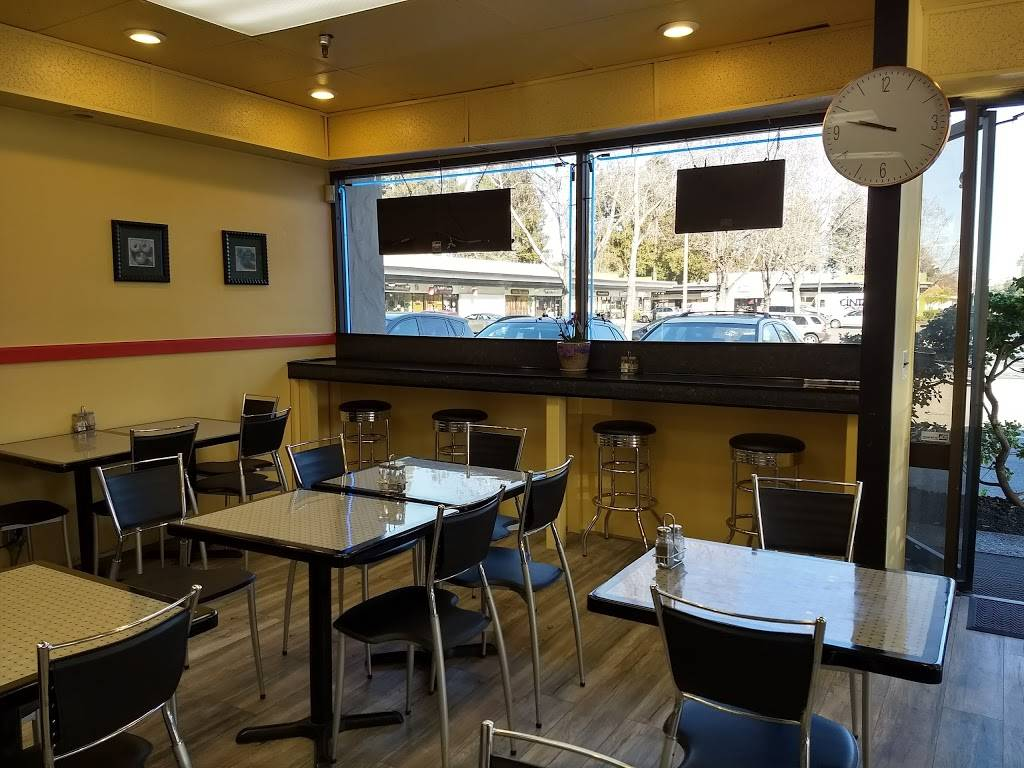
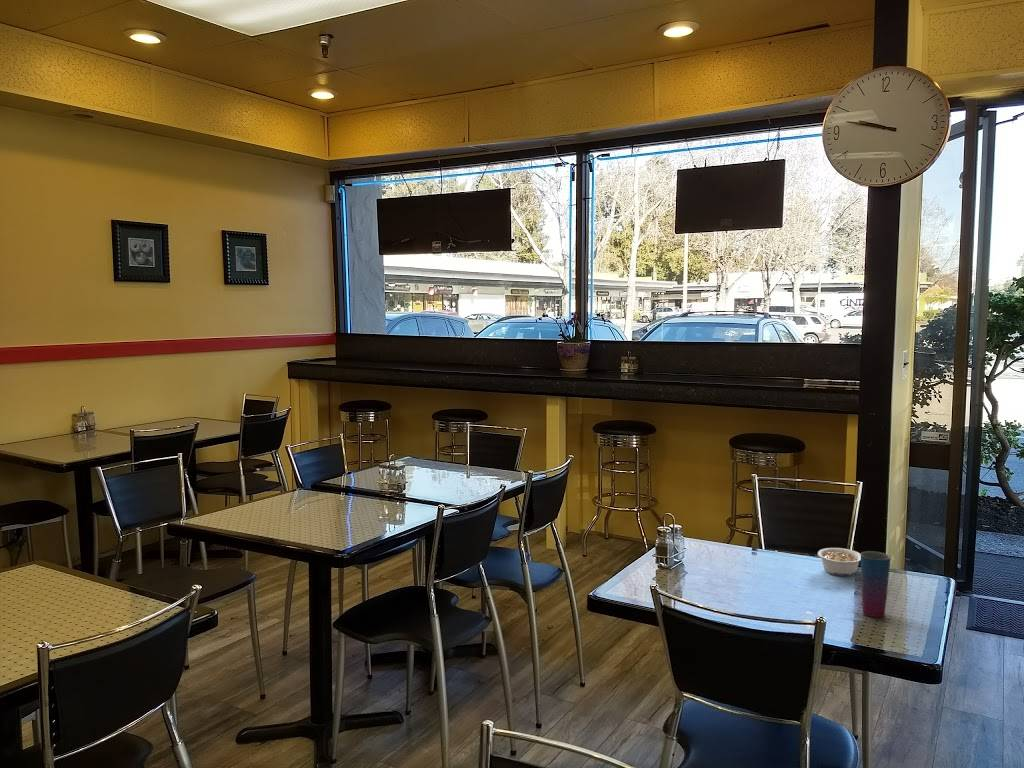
+ cup [860,550,892,619]
+ legume [817,547,861,577]
